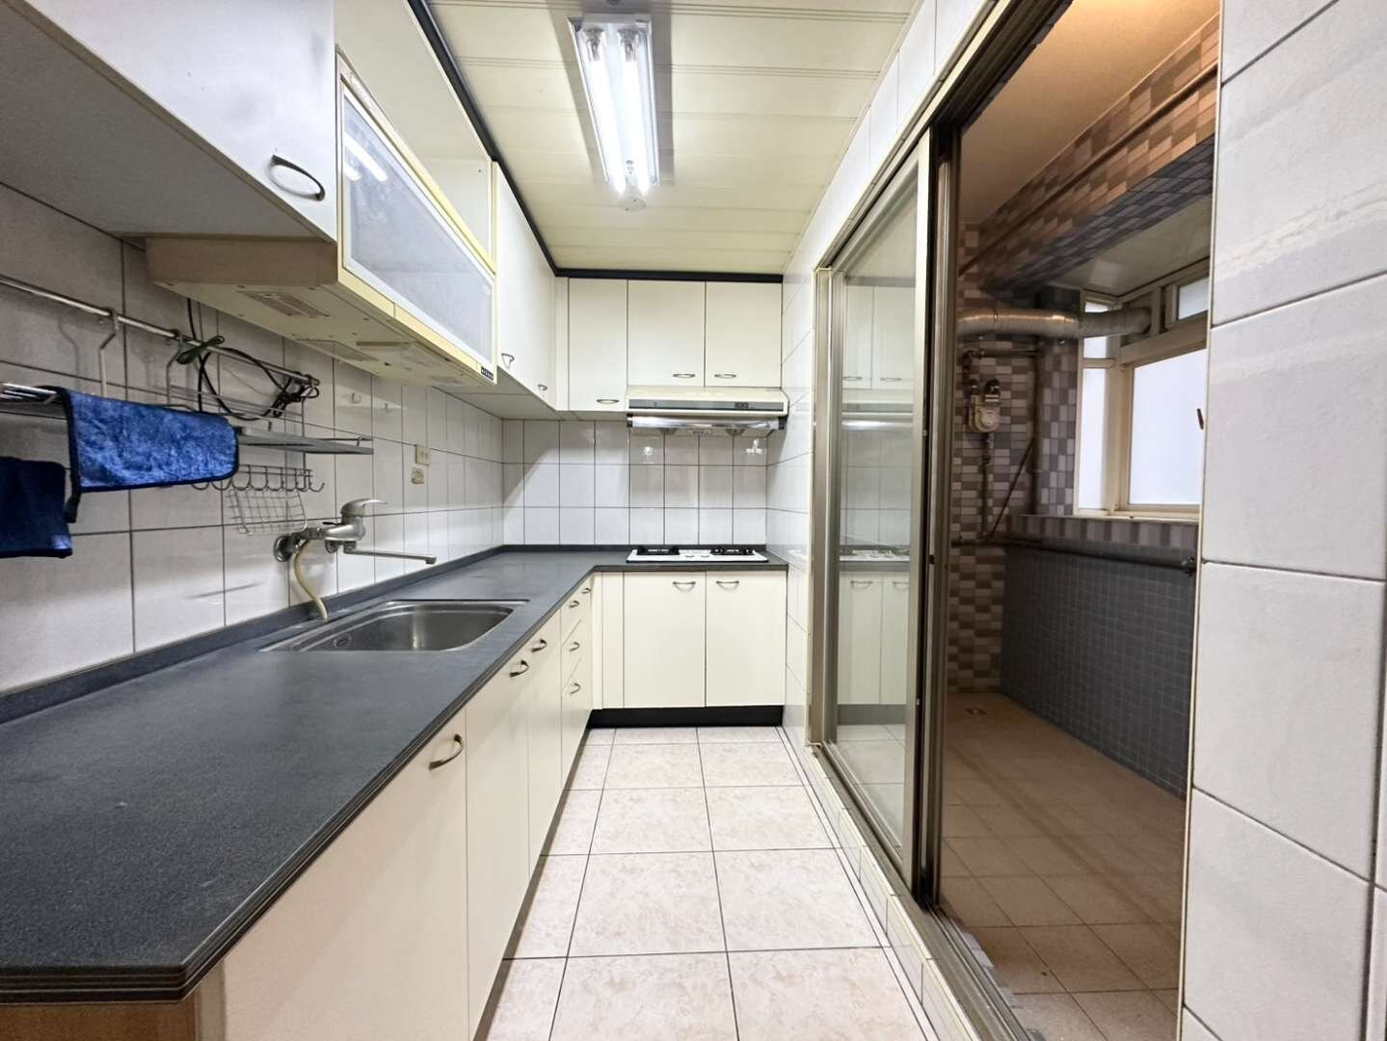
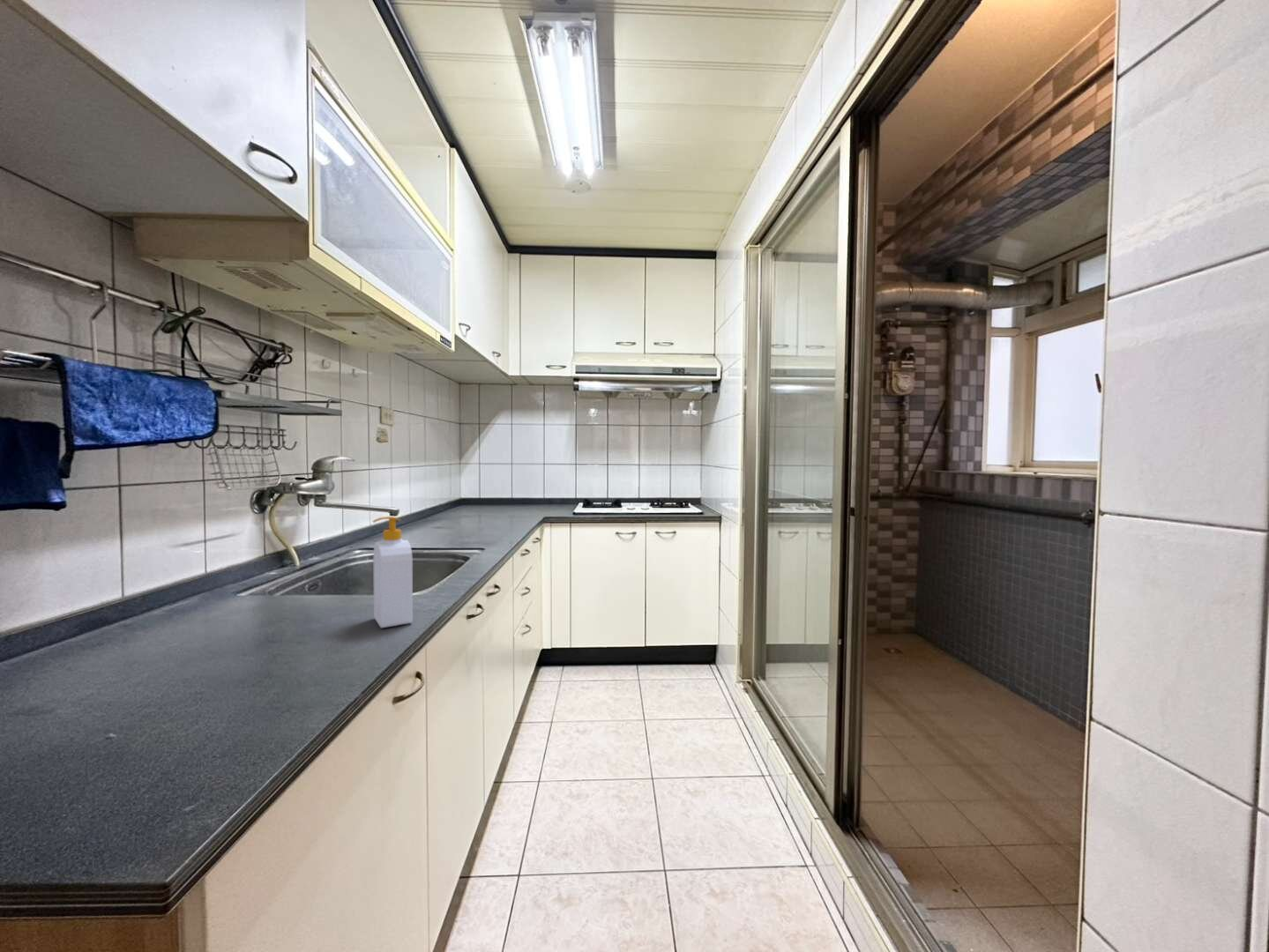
+ soap bottle [372,516,414,628]
